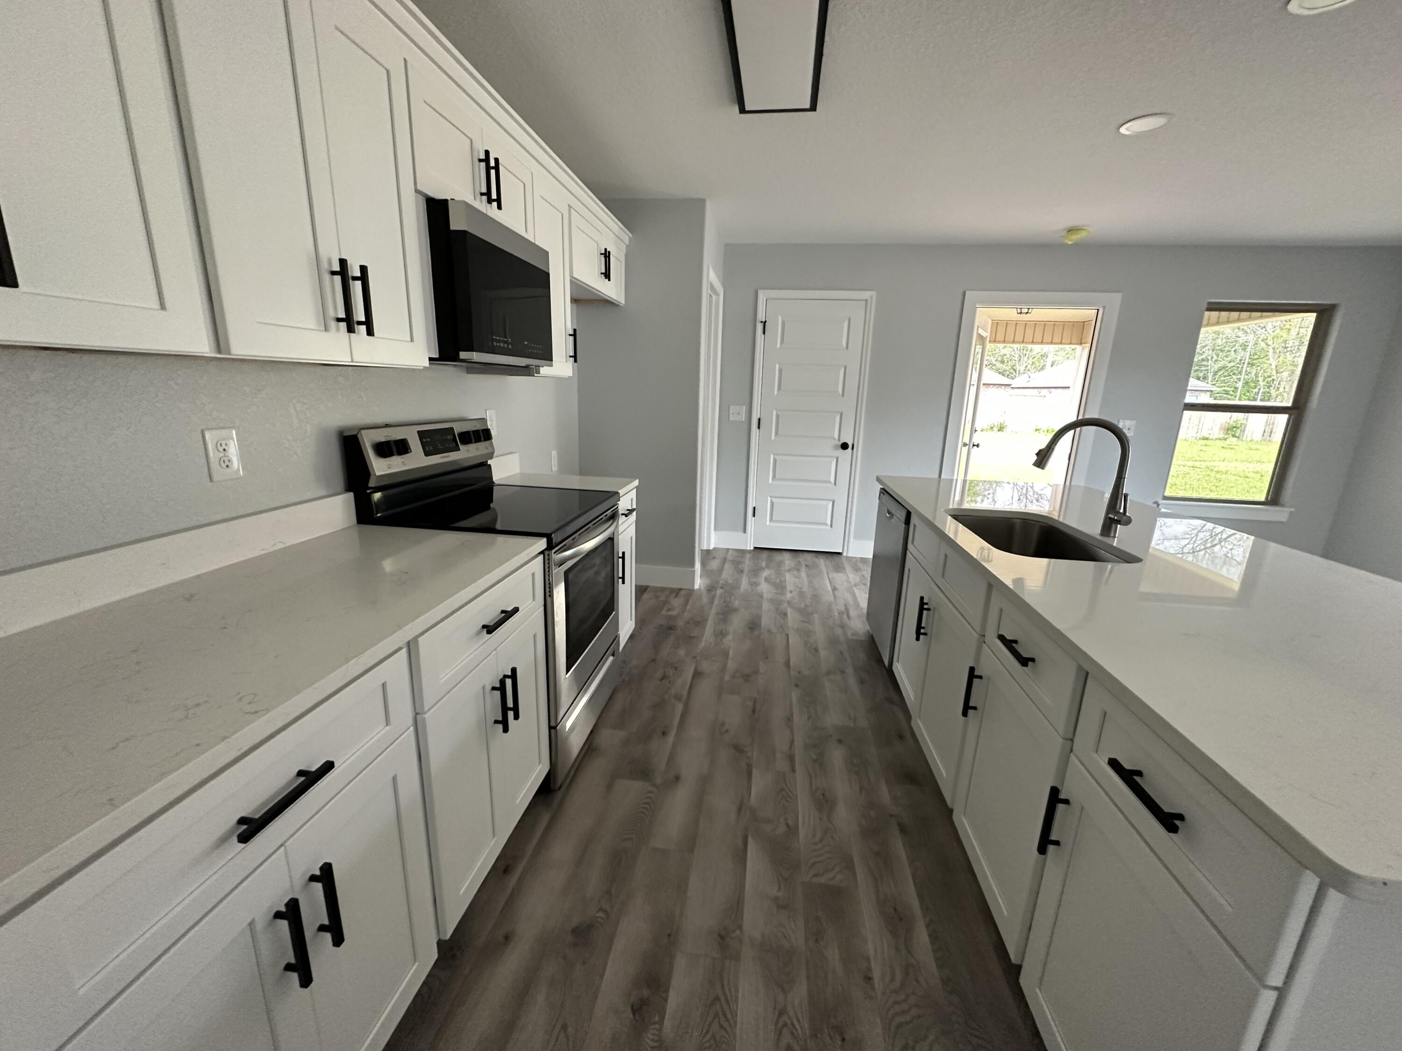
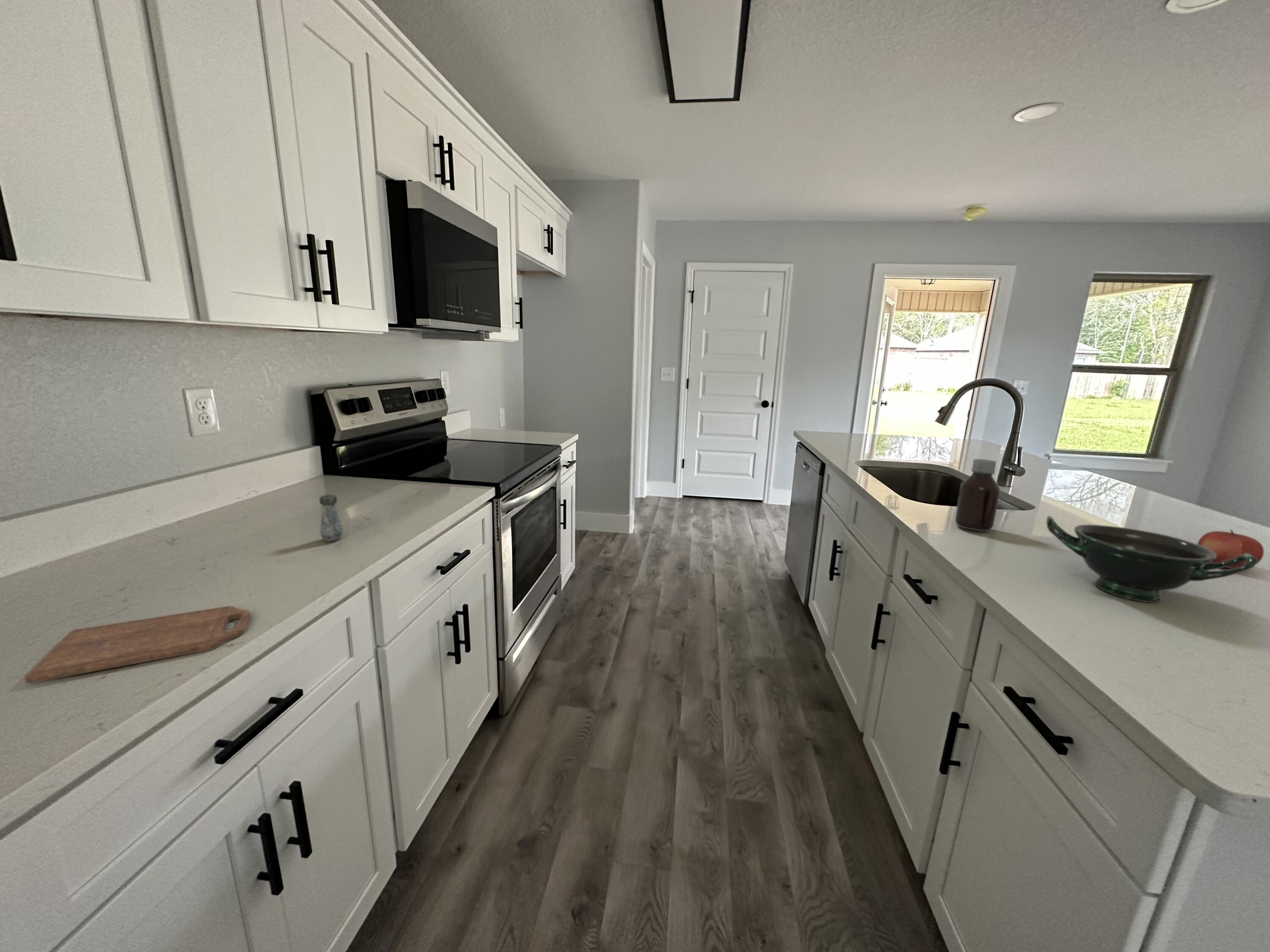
+ salt shaker [319,494,344,542]
+ bowl [1046,516,1257,603]
+ cutting board [24,605,251,684]
+ bottle [955,459,1001,531]
+ fruit [1197,529,1264,569]
